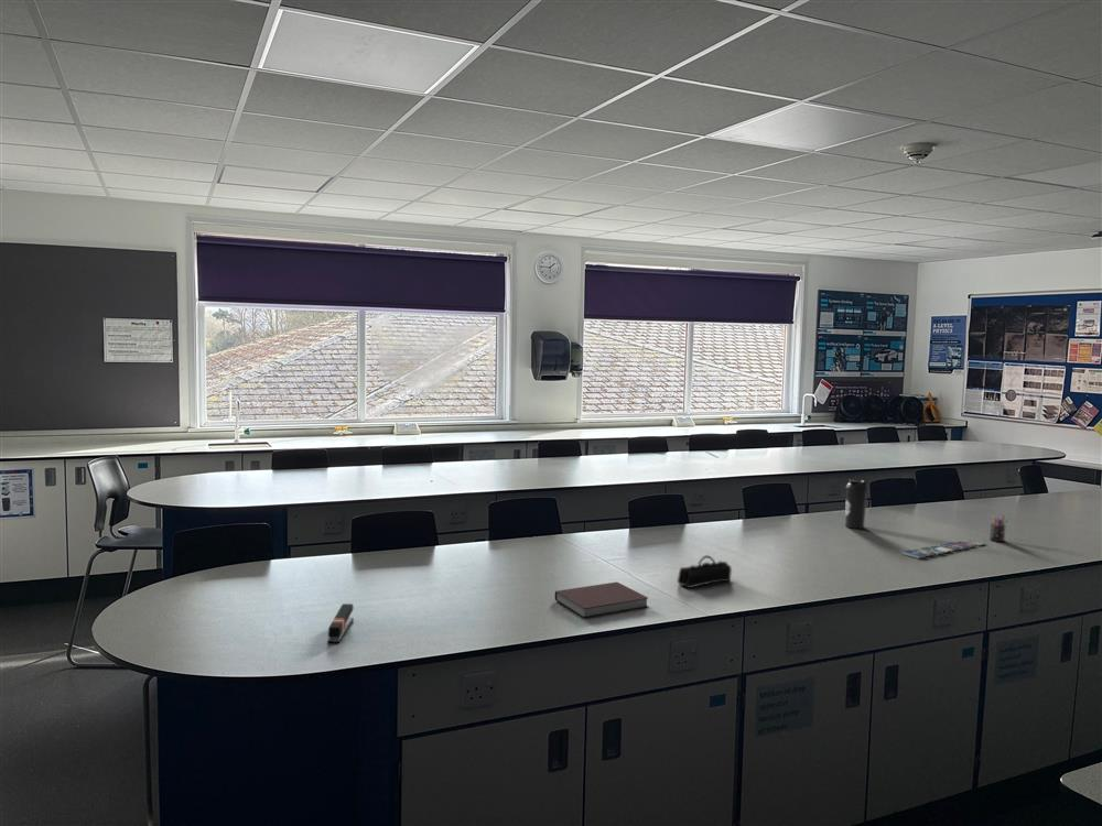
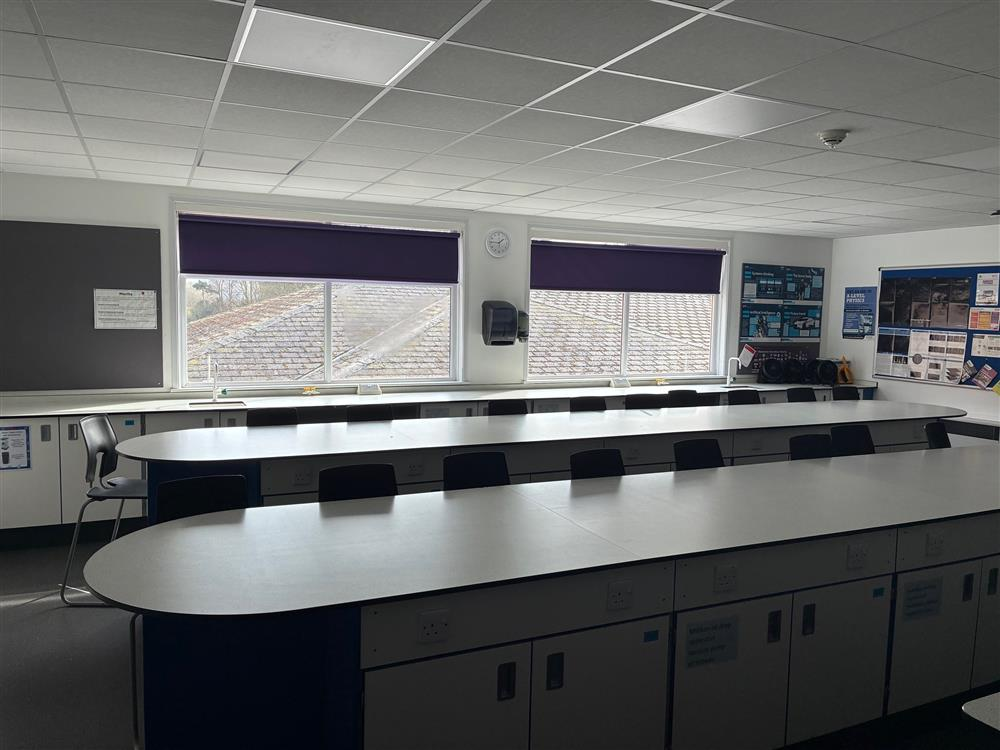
- pen holder [988,514,1009,543]
- pencil case [677,554,733,589]
- stapler [326,602,355,643]
- notebook [554,580,649,619]
- book [901,539,986,559]
- water bottle [844,479,869,530]
